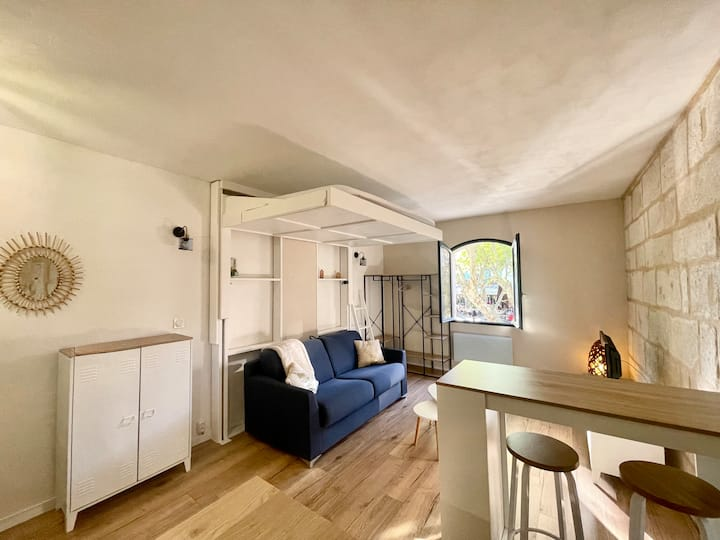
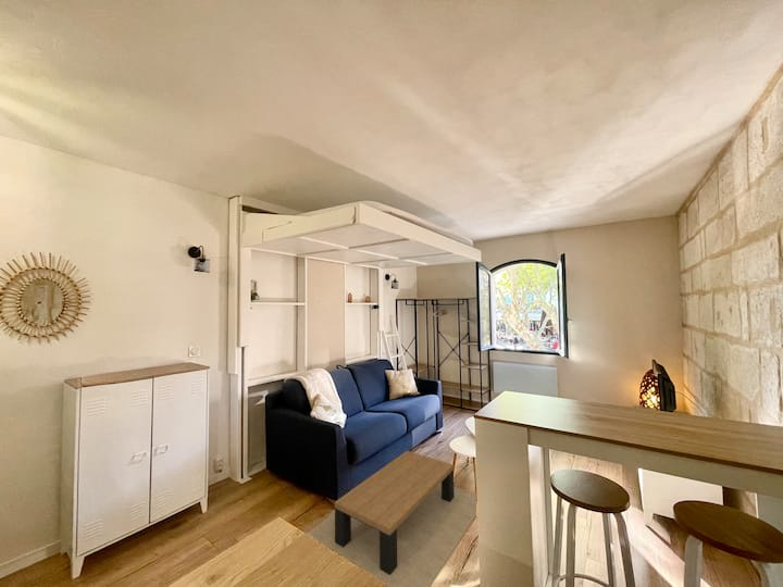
+ coffee table [306,450,477,587]
